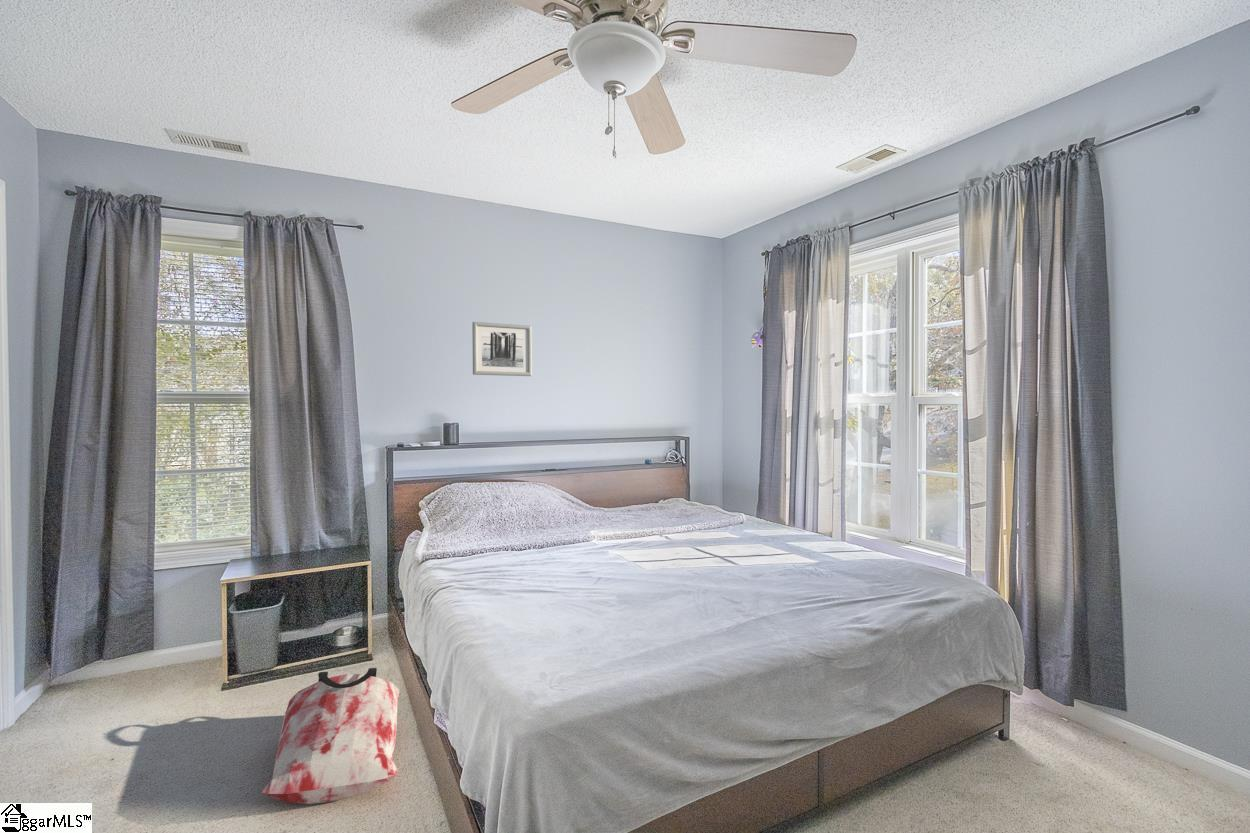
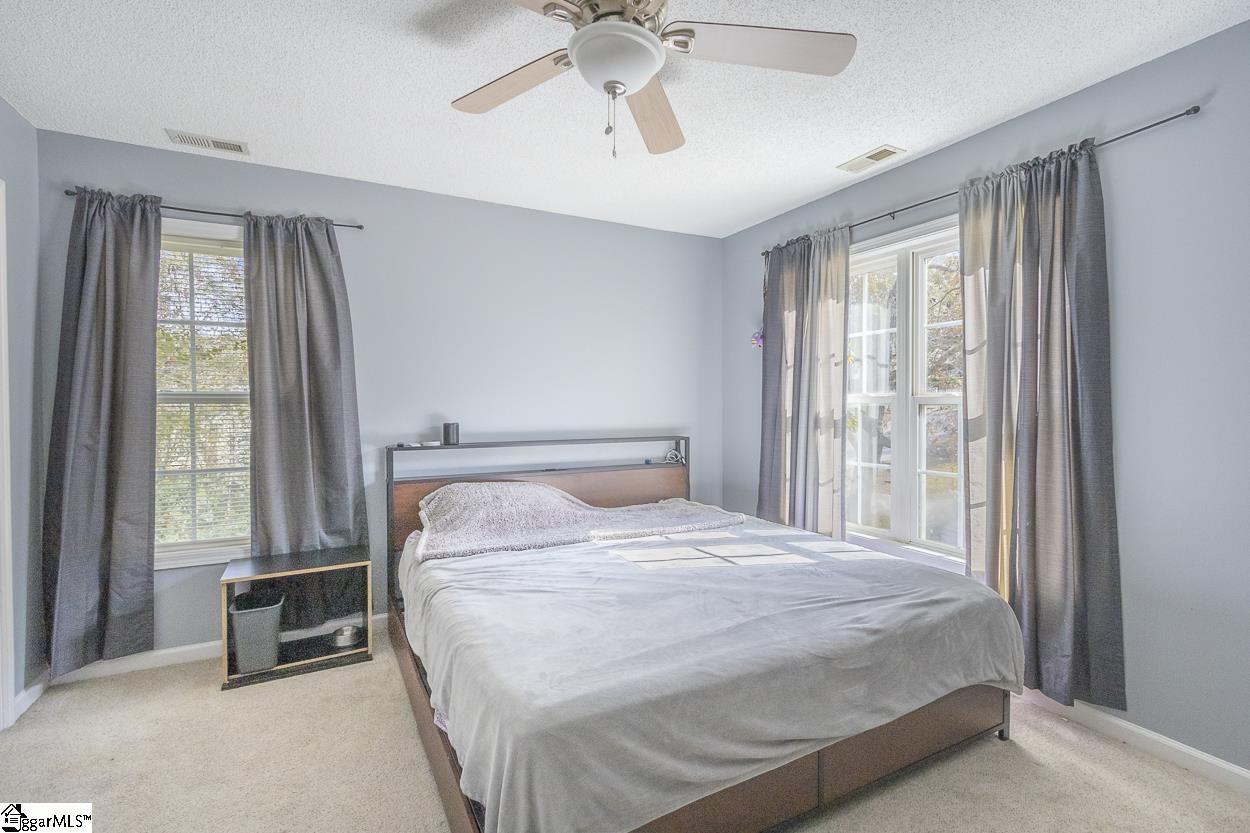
- bag [261,667,400,805]
- wall art [471,321,533,377]
